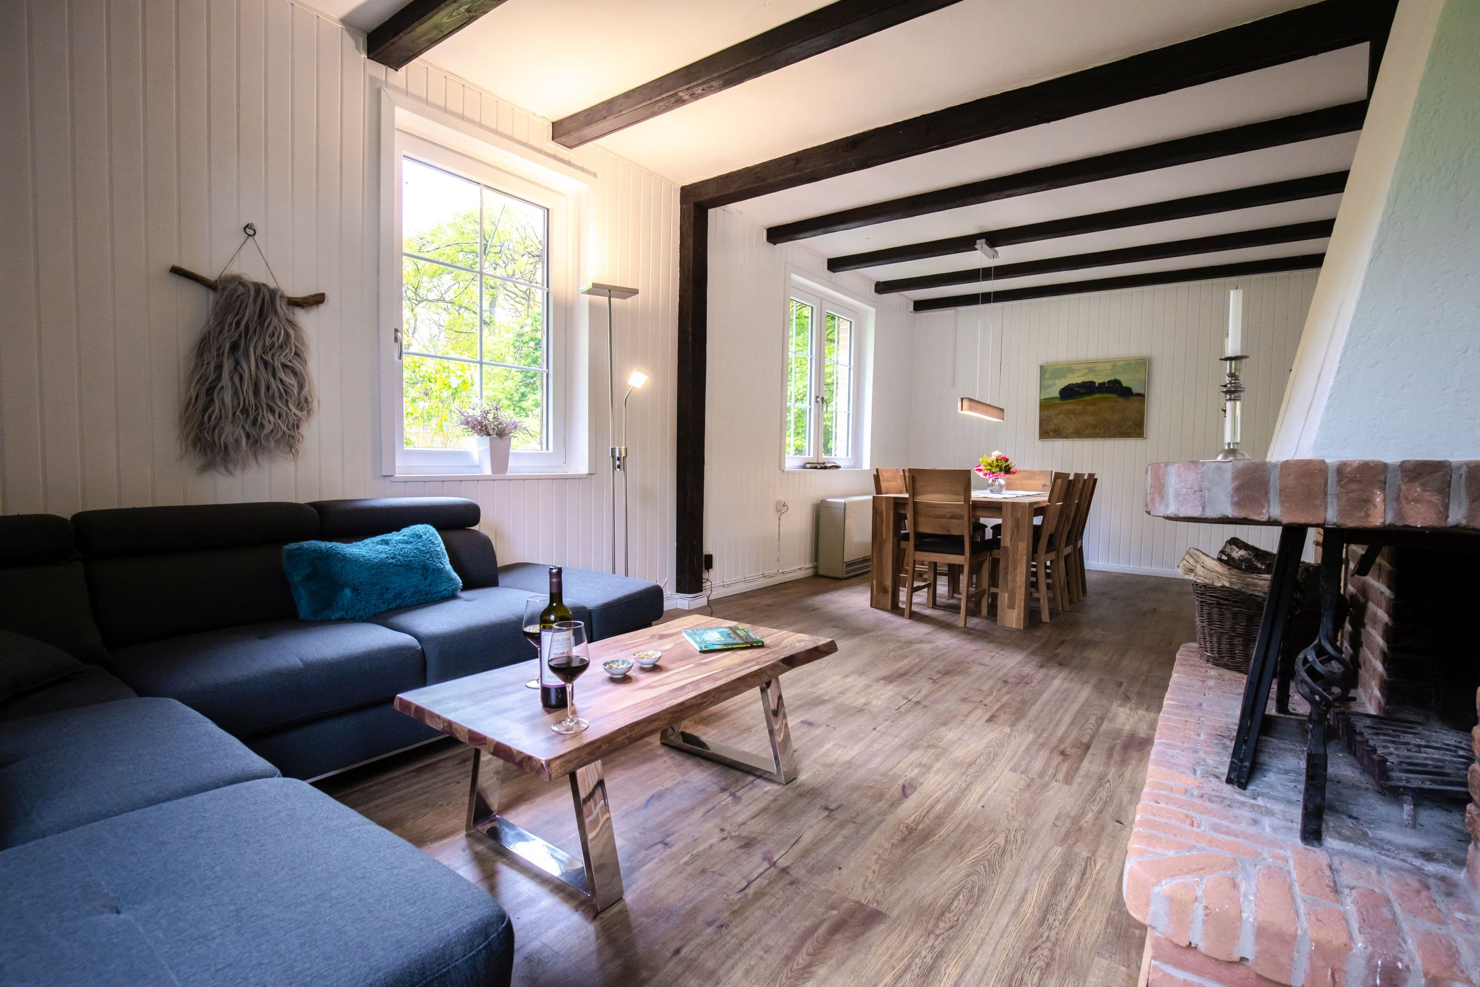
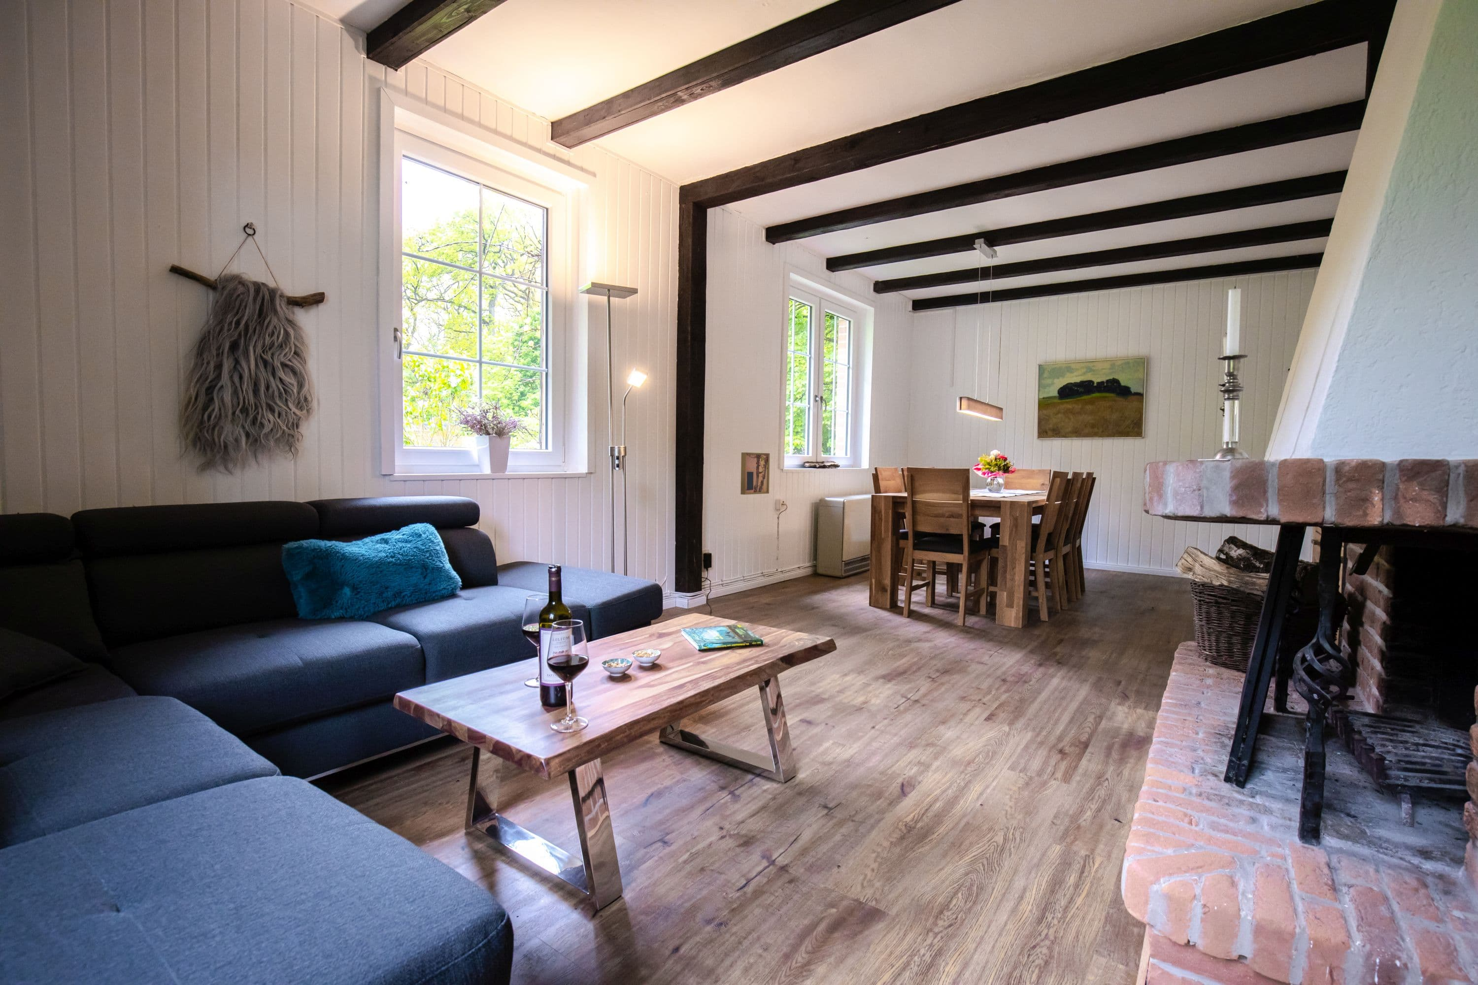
+ wall art [740,452,770,495]
